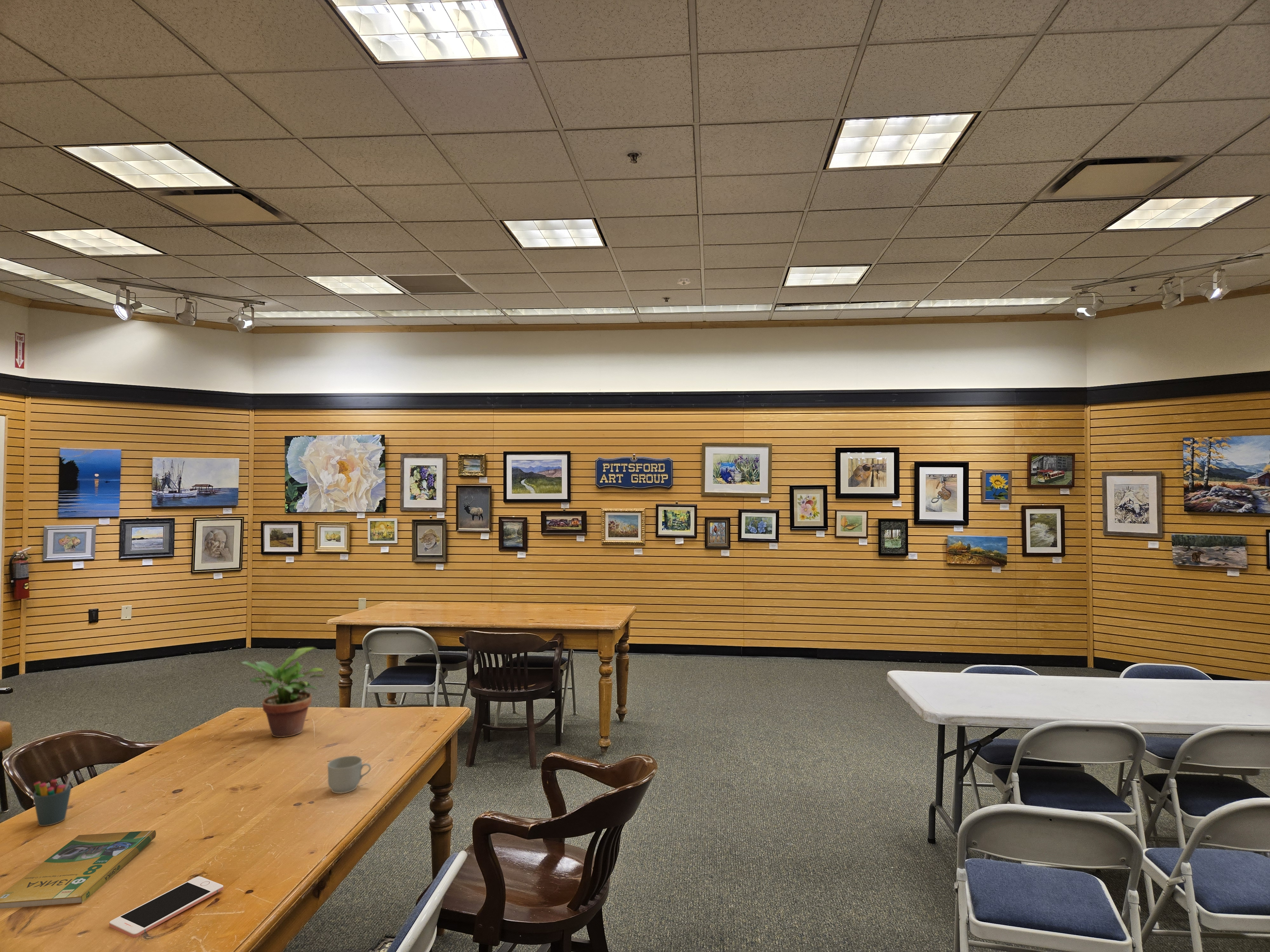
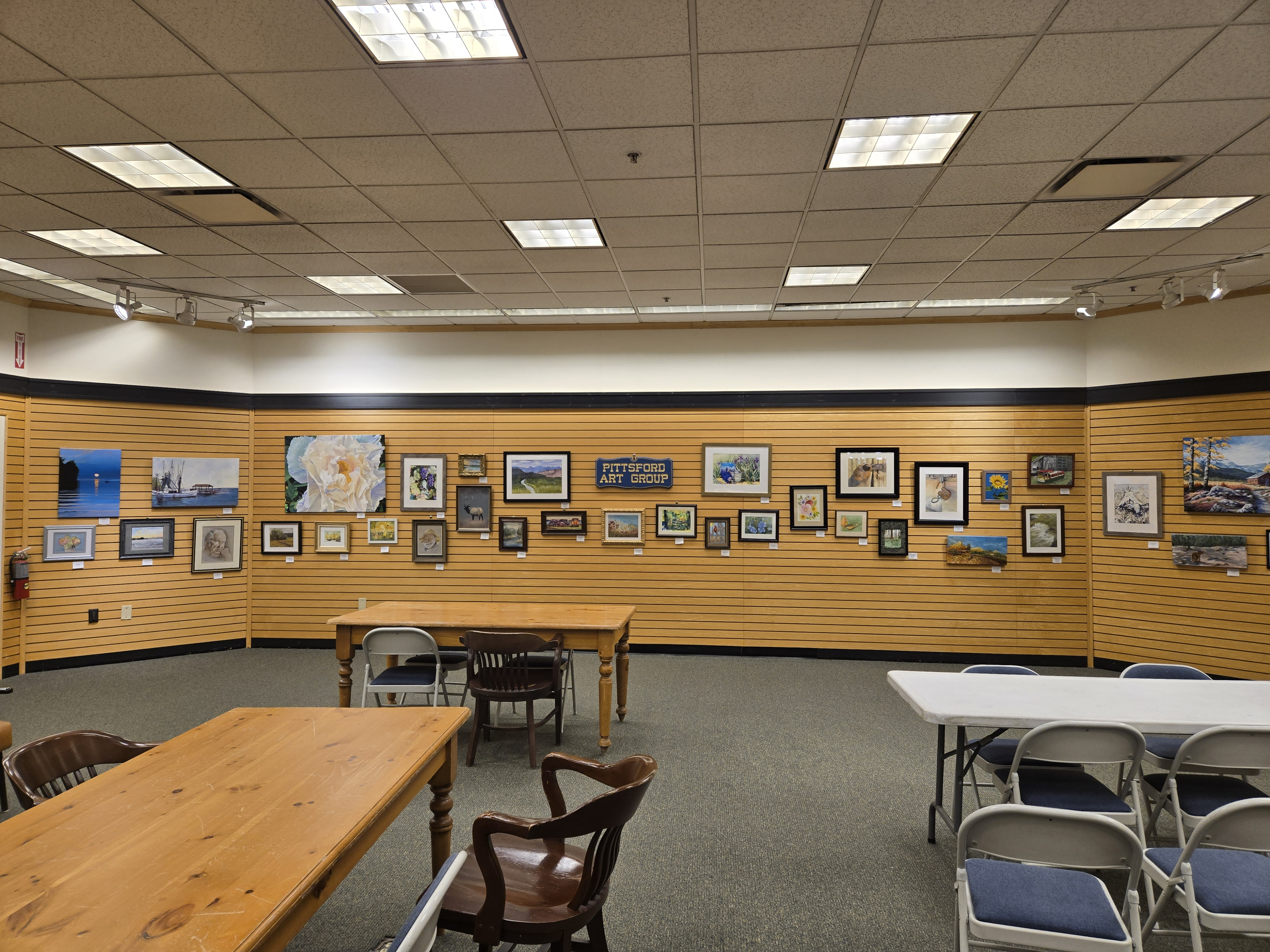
- mug [327,756,371,794]
- cell phone [109,876,224,938]
- smoke detector [677,278,691,285]
- pen holder [33,770,73,826]
- booklet [0,830,156,909]
- potted plant [236,647,326,737]
